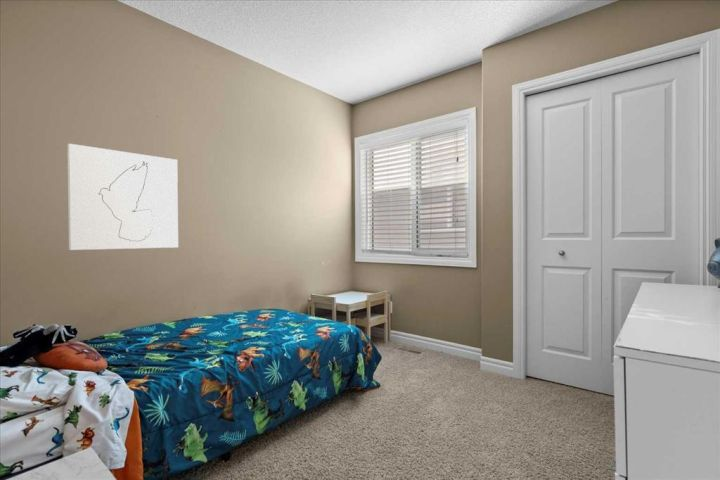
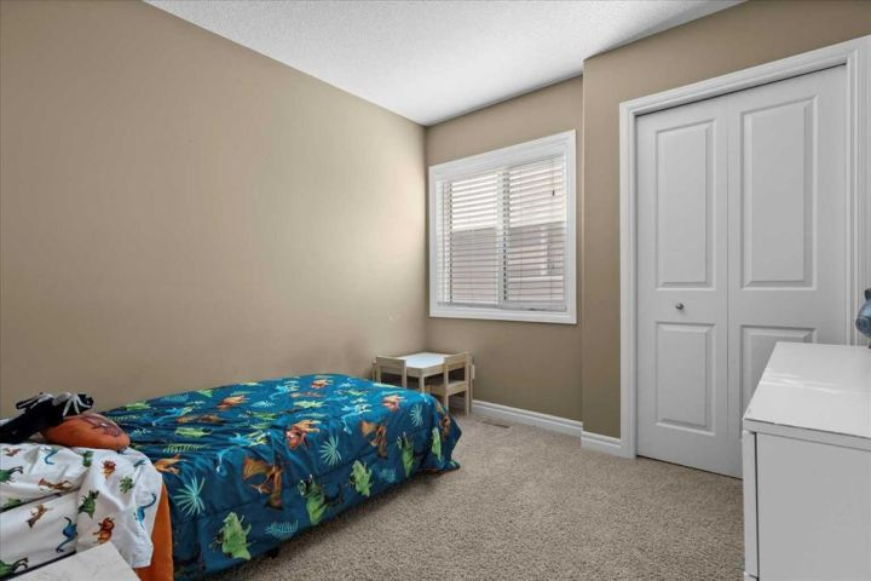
- wall art [67,143,179,251]
